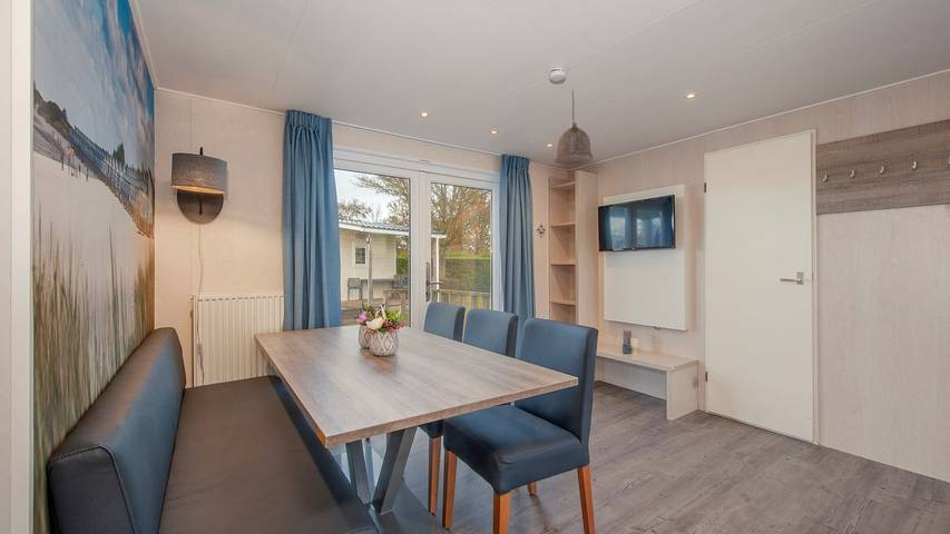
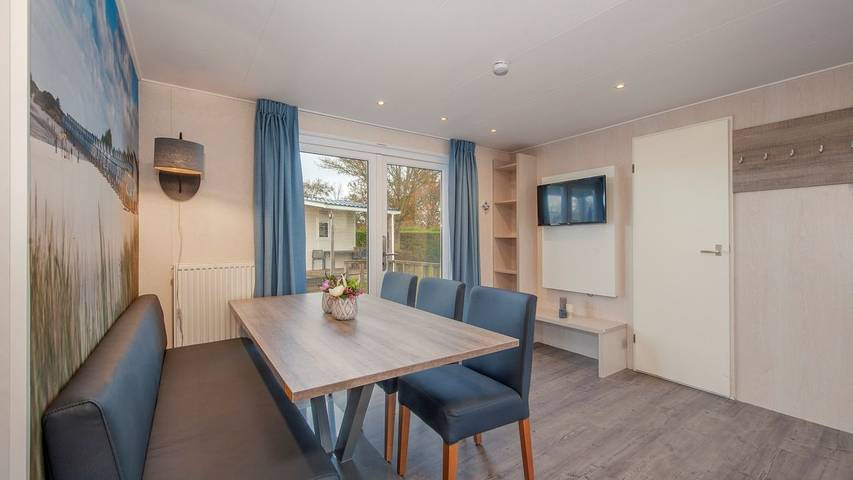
- pendant lamp [554,89,594,166]
